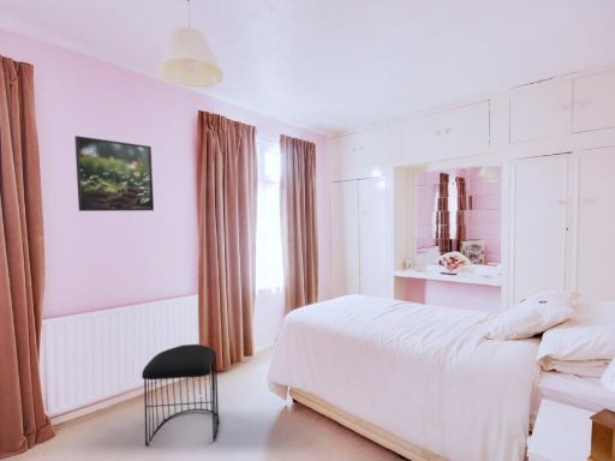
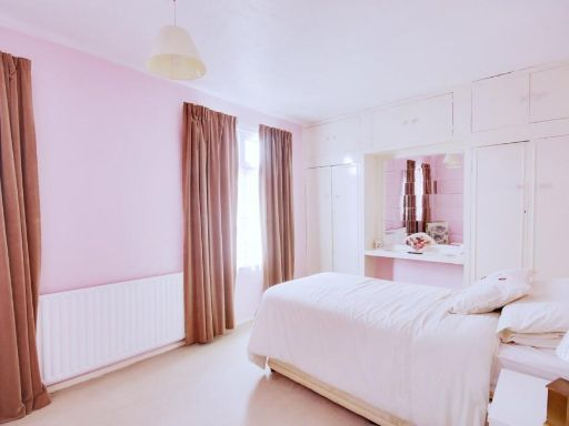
- stool [141,343,220,447]
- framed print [73,134,155,212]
